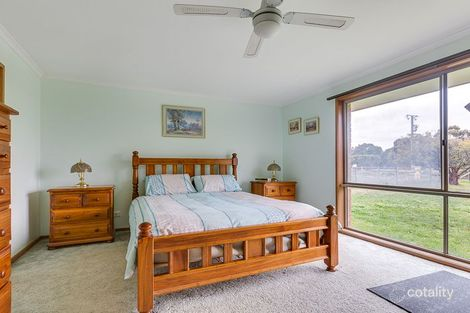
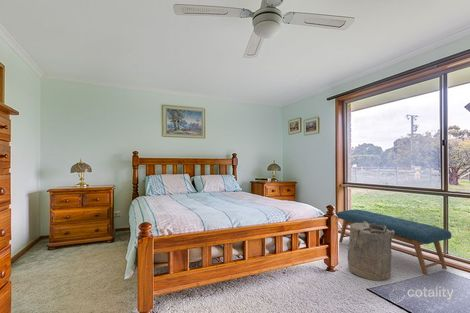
+ laundry hamper [347,221,395,282]
+ bench [335,209,452,276]
